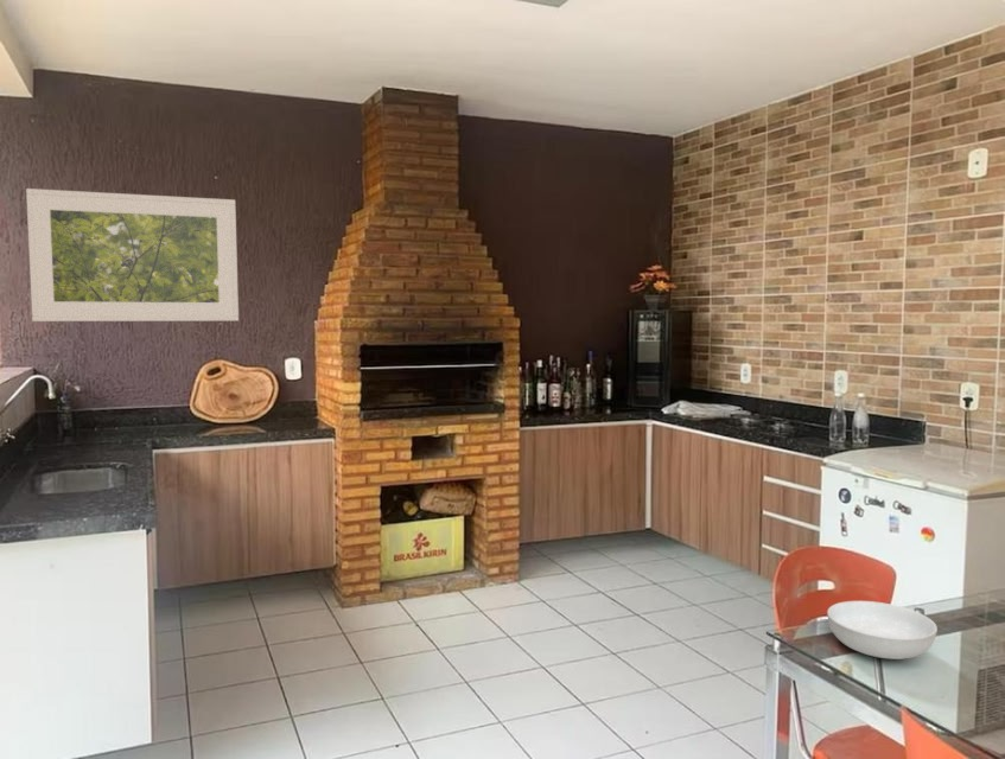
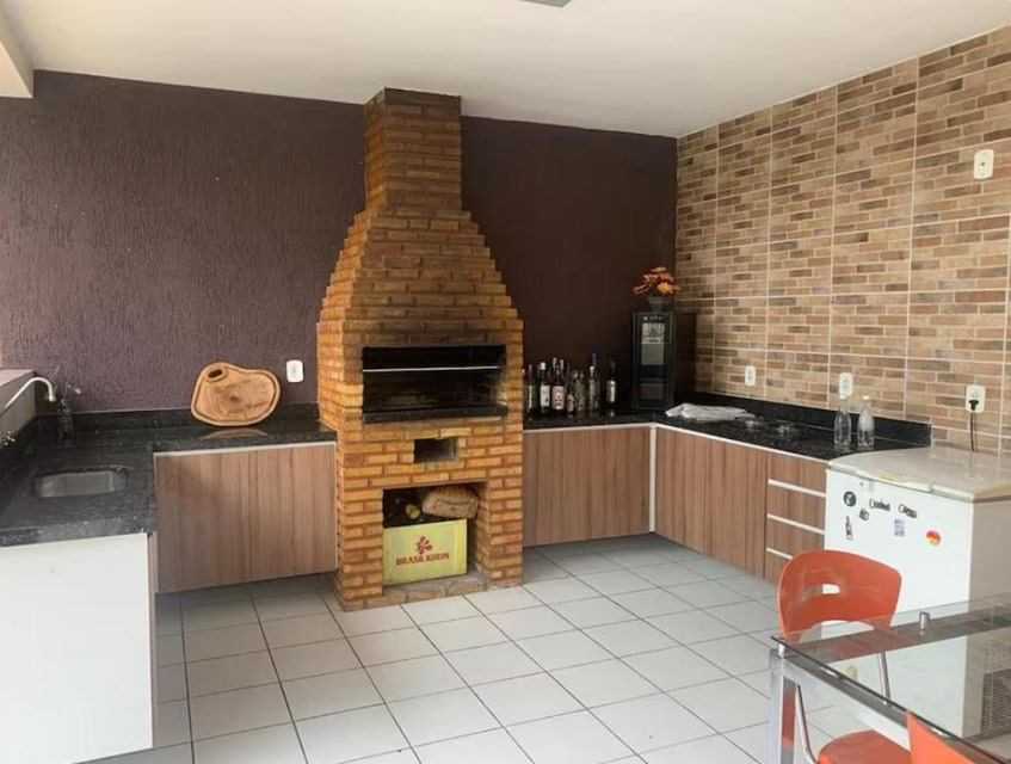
- serving bowl [826,600,939,661]
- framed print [25,187,240,323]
